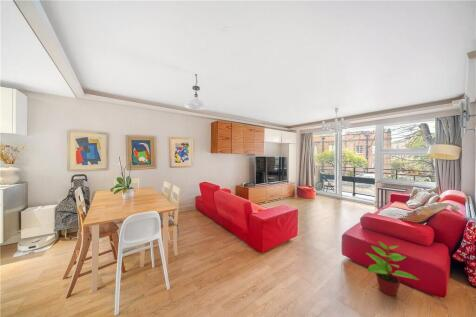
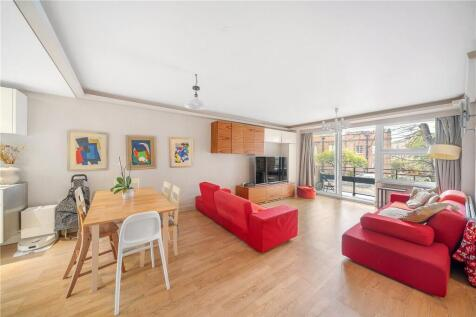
- potted plant [365,240,420,297]
